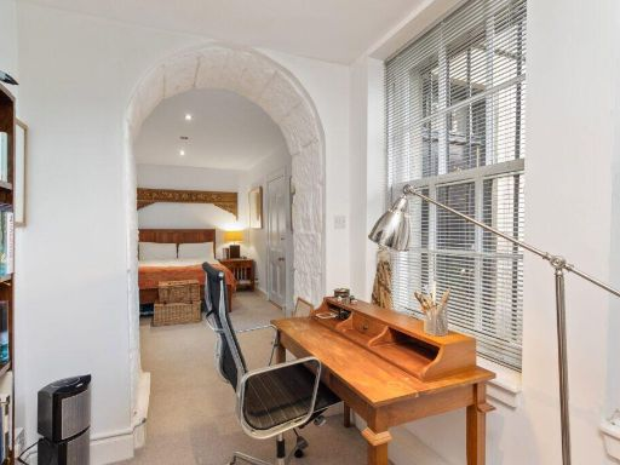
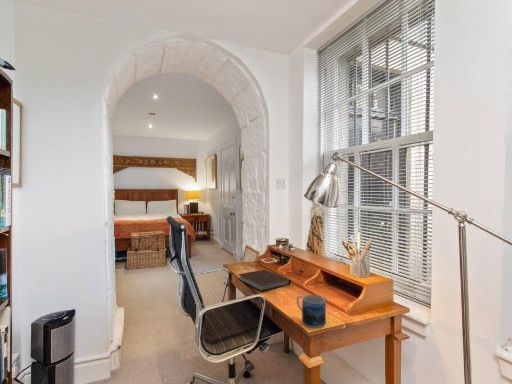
+ notebook [237,269,292,292]
+ mug [296,294,327,329]
